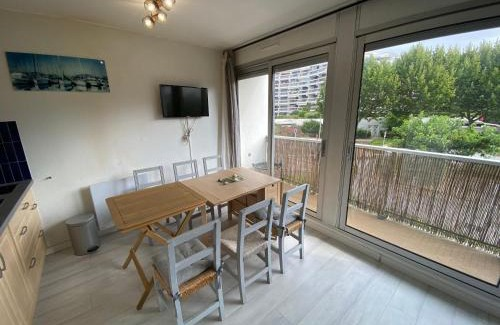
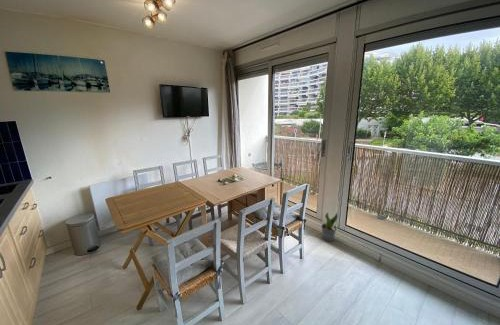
+ potted plant [320,211,339,243]
